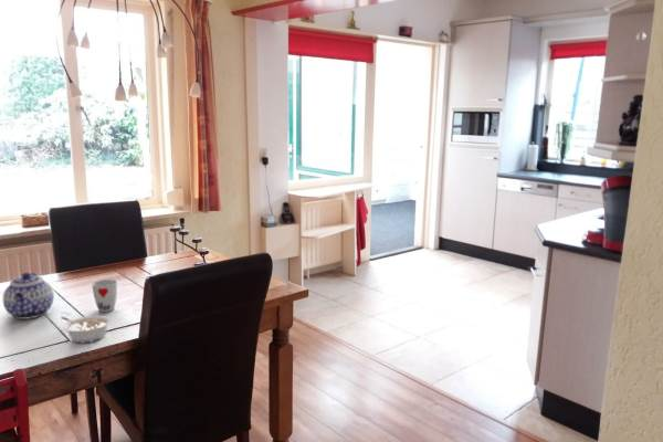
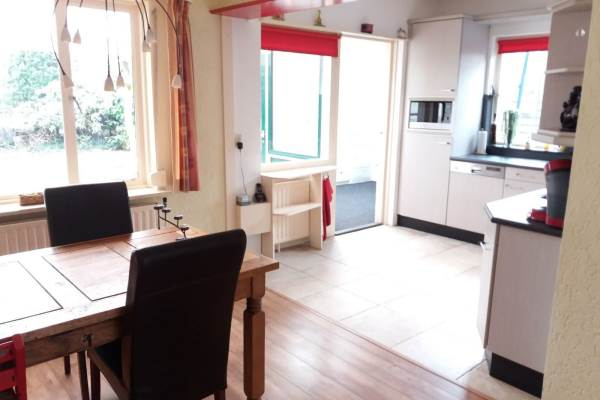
- legume [60,315,113,344]
- cup [91,278,118,313]
- teapot [2,272,55,320]
